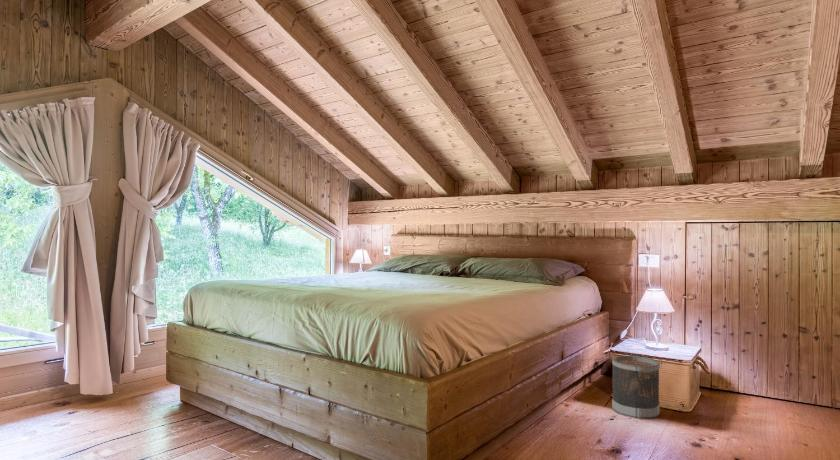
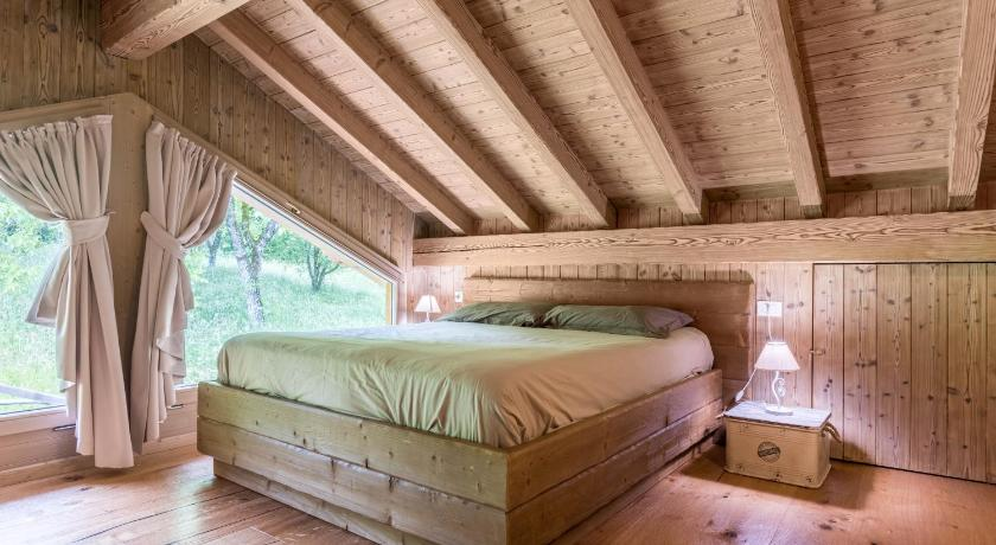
- wastebasket [611,355,661,420]
